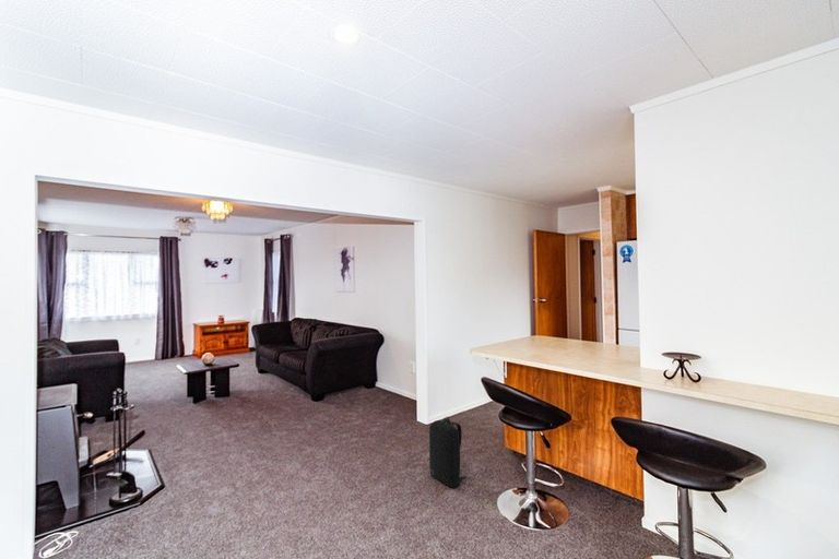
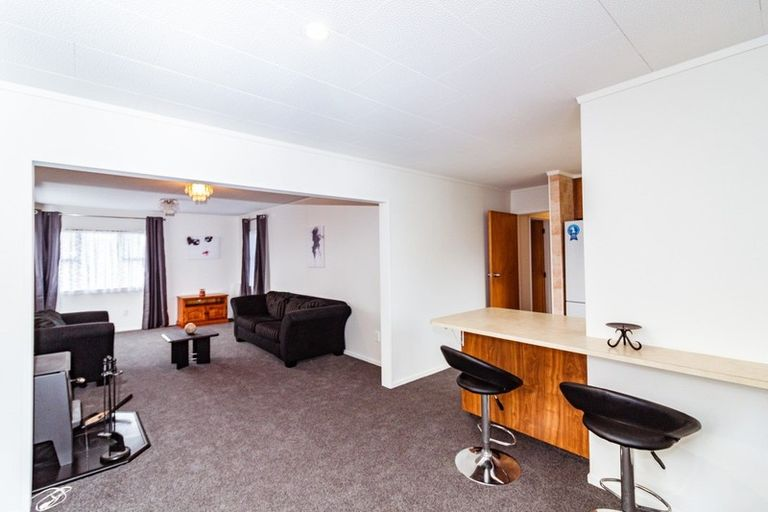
- backpack [428,416,468,489]
